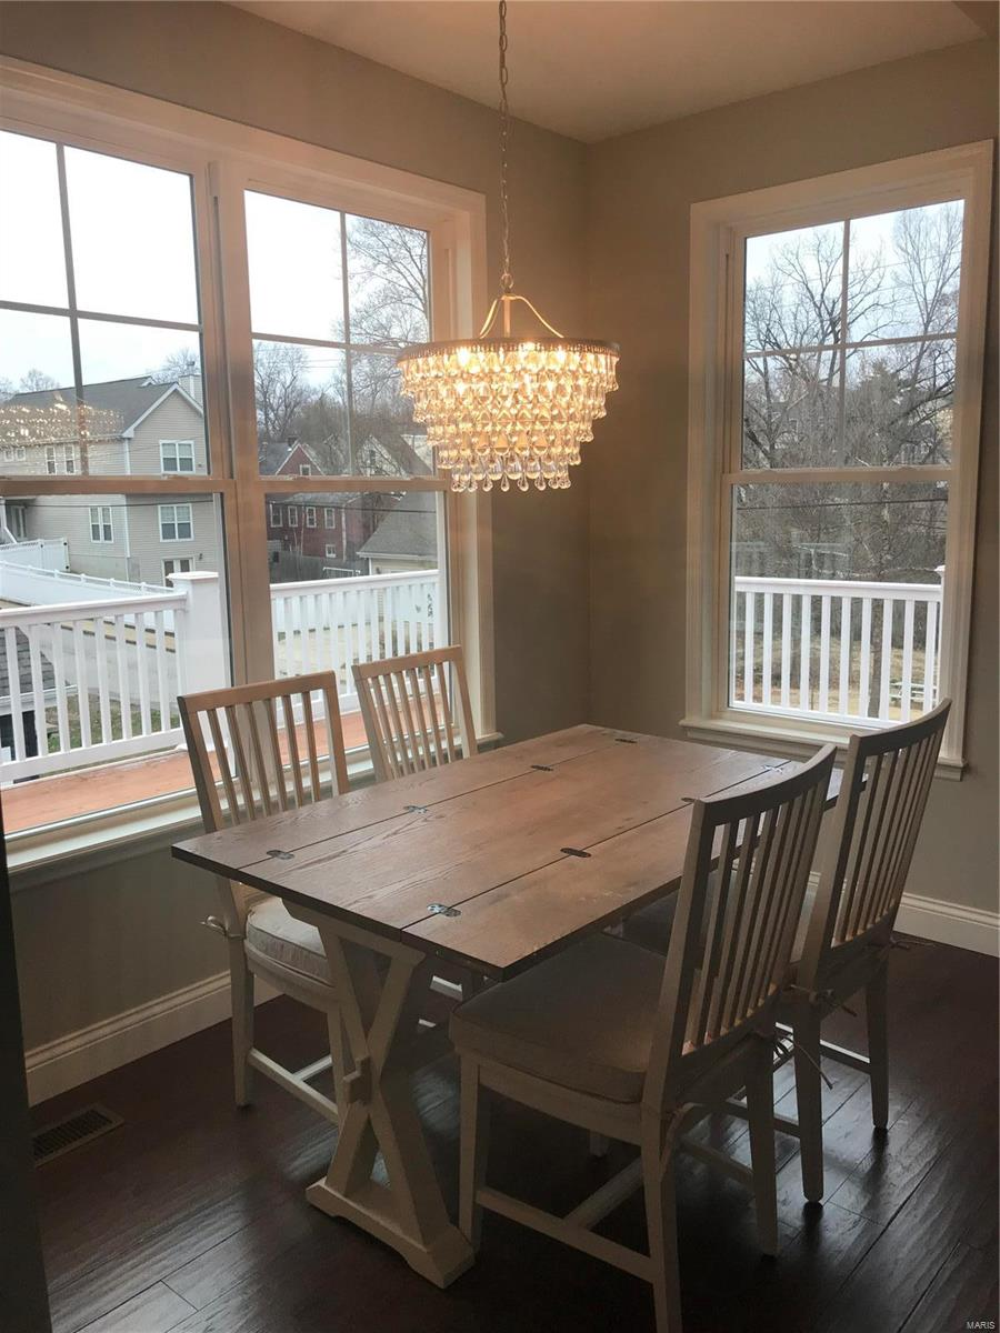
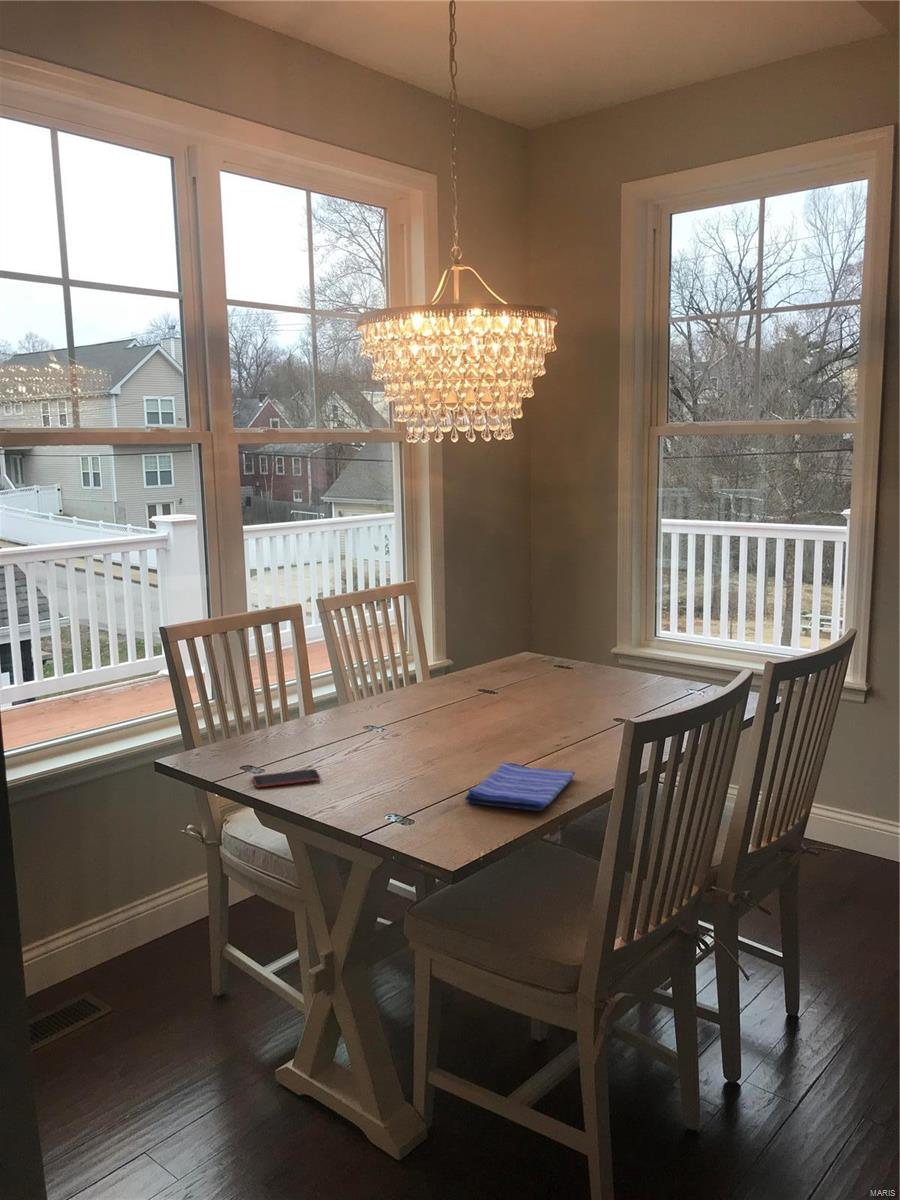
+ dish towel [464,761,576,812]
+ smartphone [252,768,321,788]
